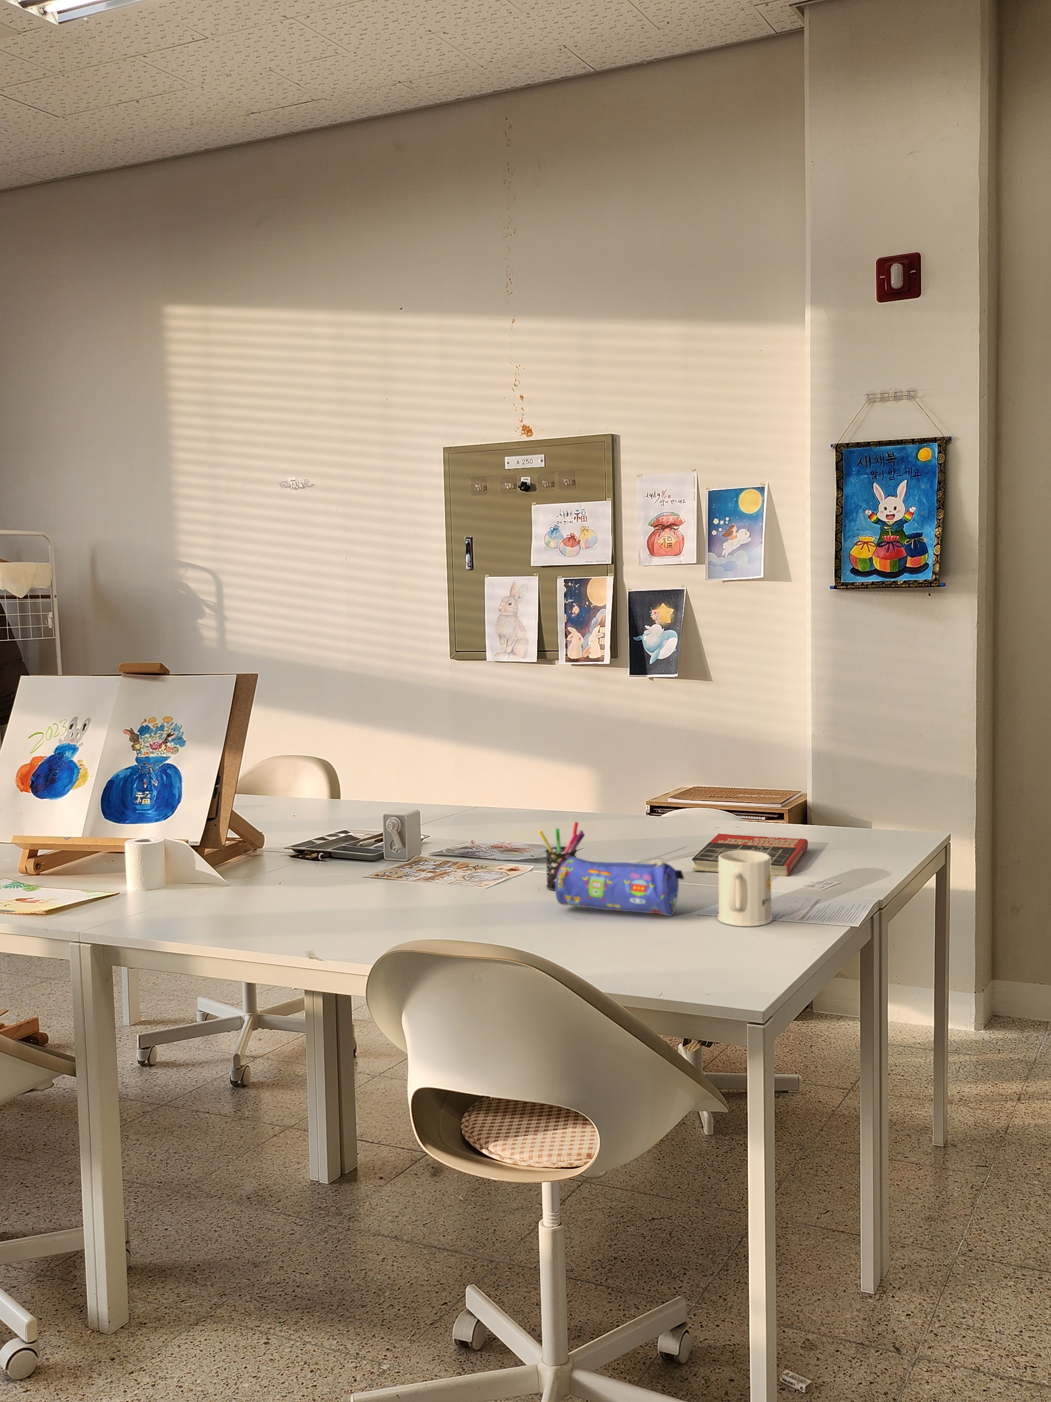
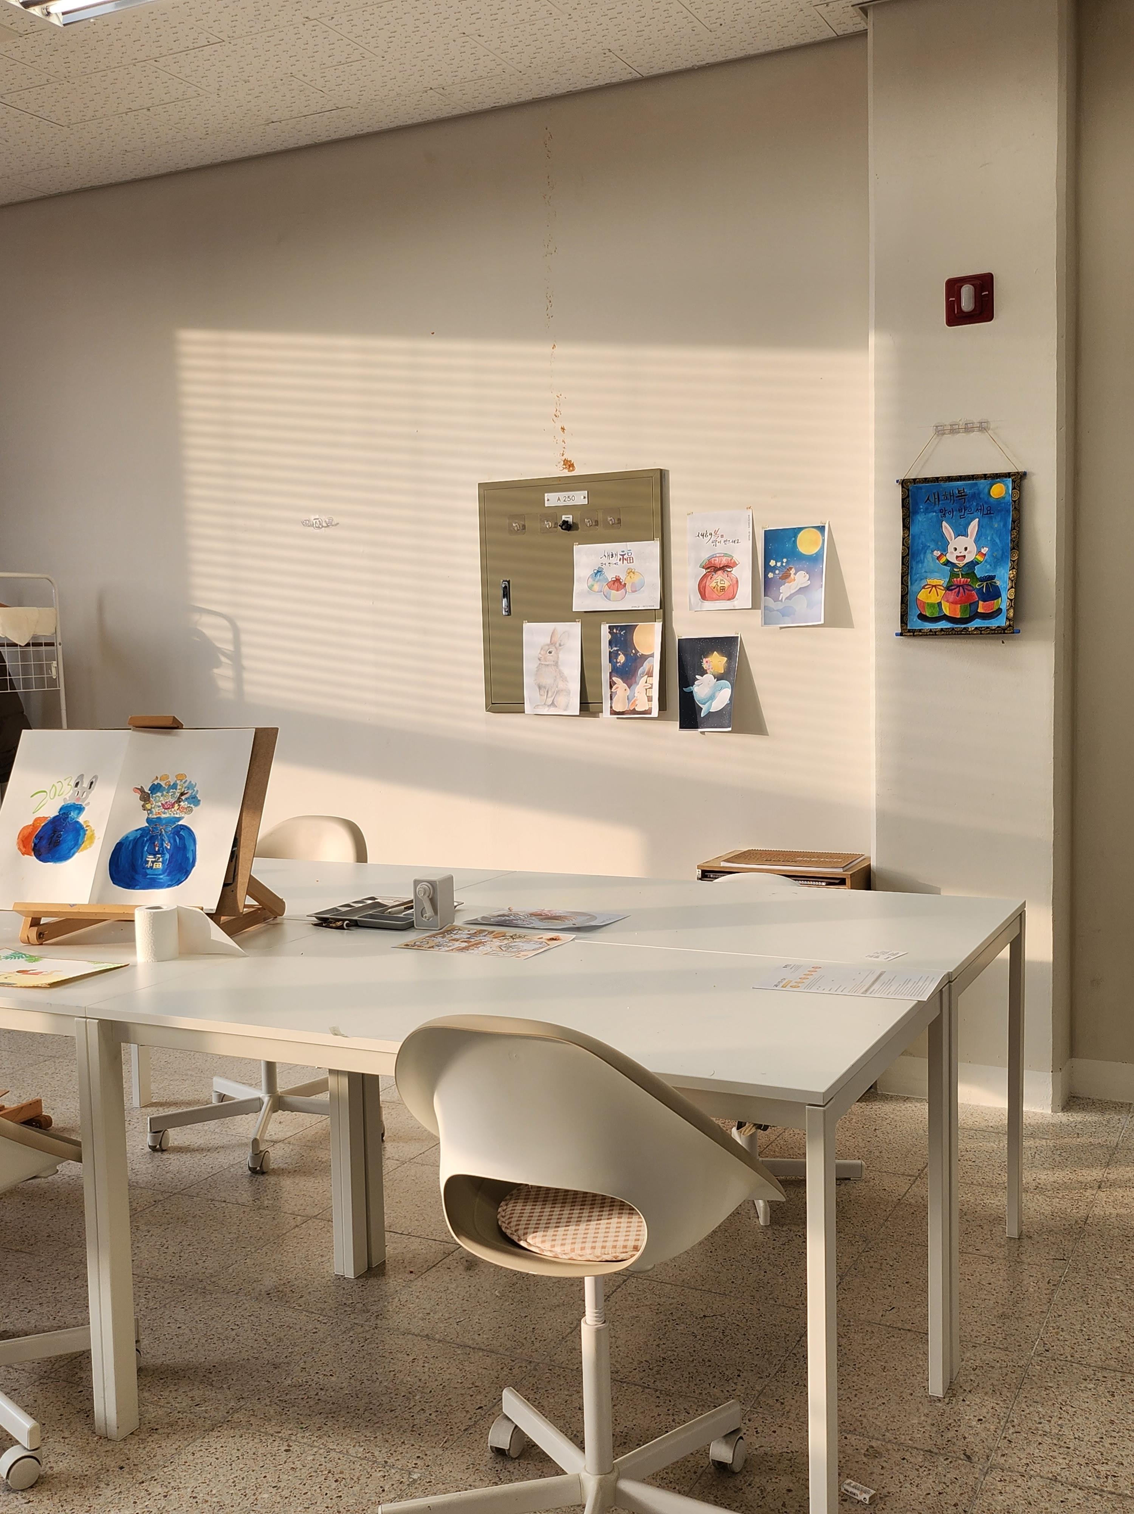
- mug [718,851,773,926]
- pen holder [538,821,585,891]
- book [691,833,808,877]
- pencil case [555,857,684,916]
